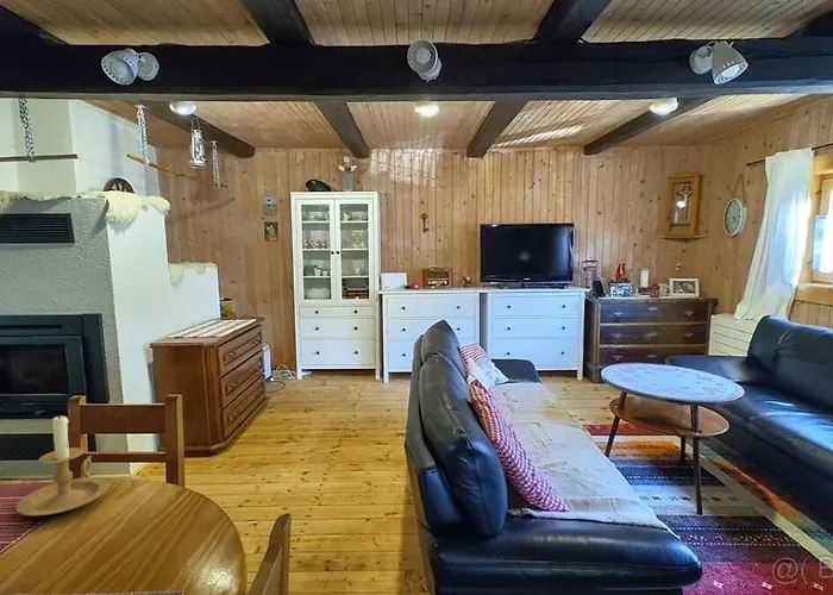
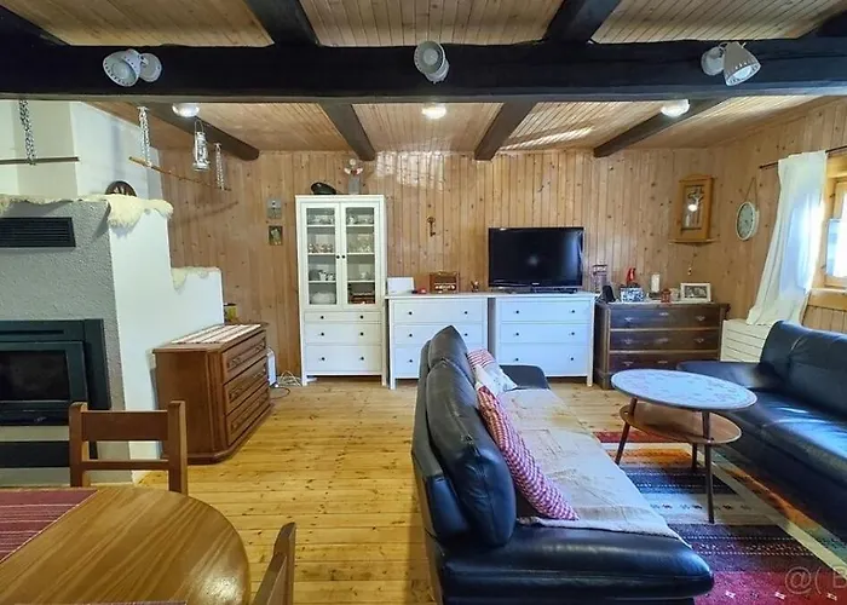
- candle holder [14,413,111,516]
